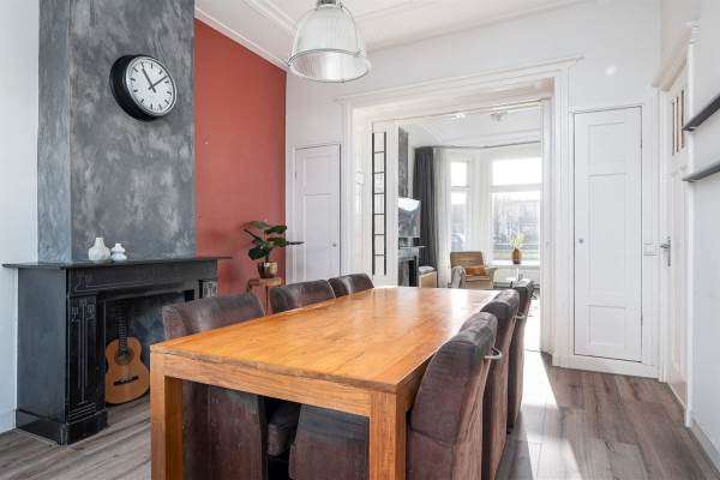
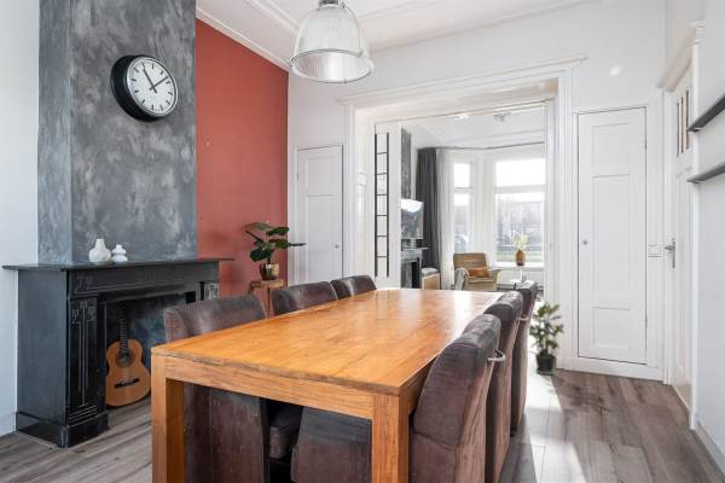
+ potted plant [528,302,566,376]
